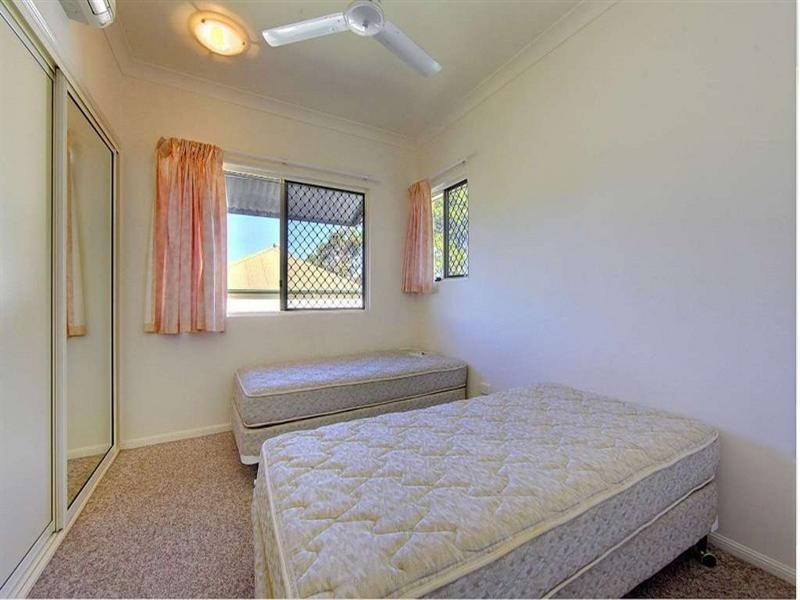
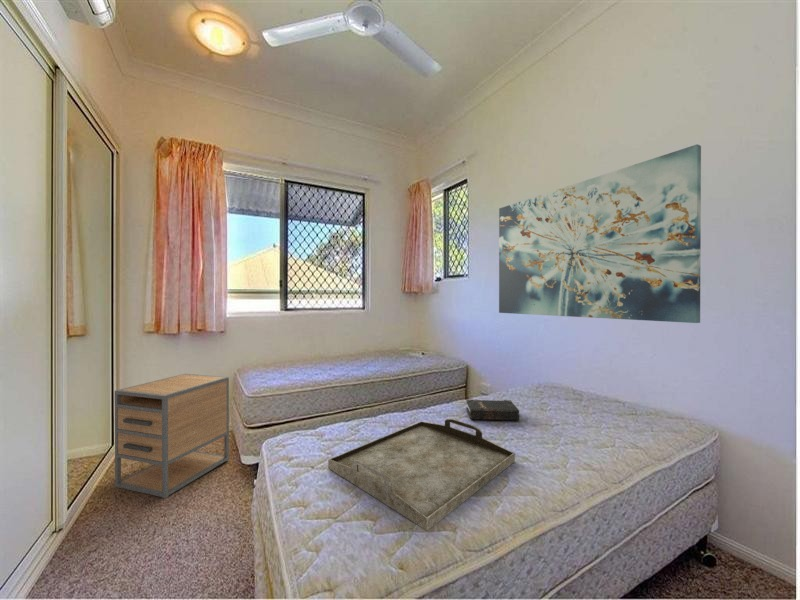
+ nightstand [114,373,230,500]
+ wall art [498,143,702,324]
+ hardback book [465,399,520,421]
+ serving tray [327,418,516,531]
